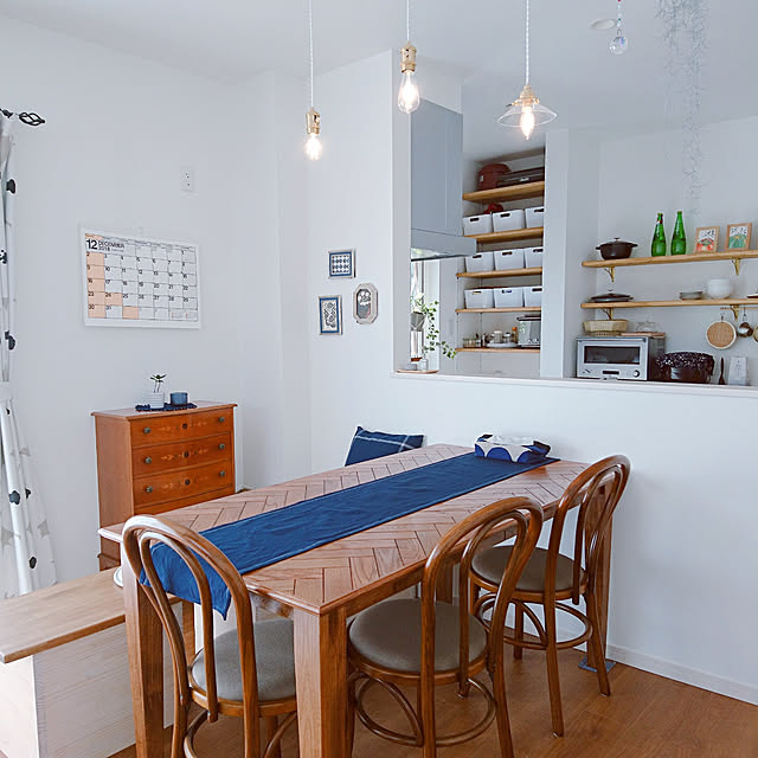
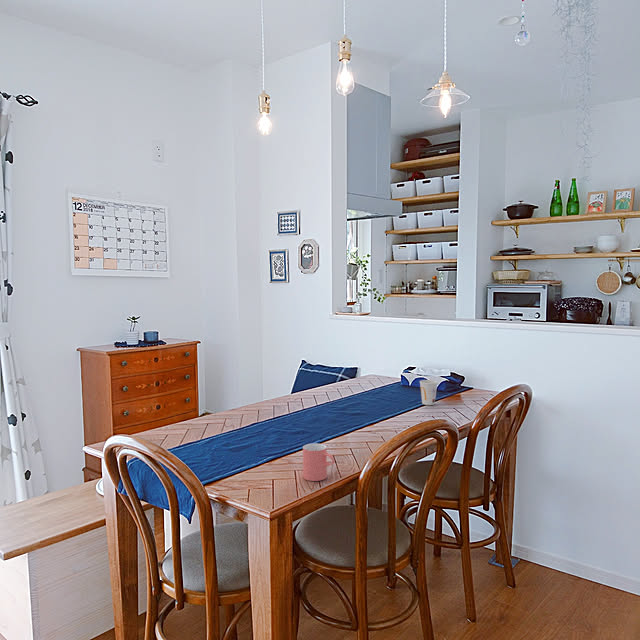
+ cup [302,443,335,482]
+ cup [419,379,439,406]
